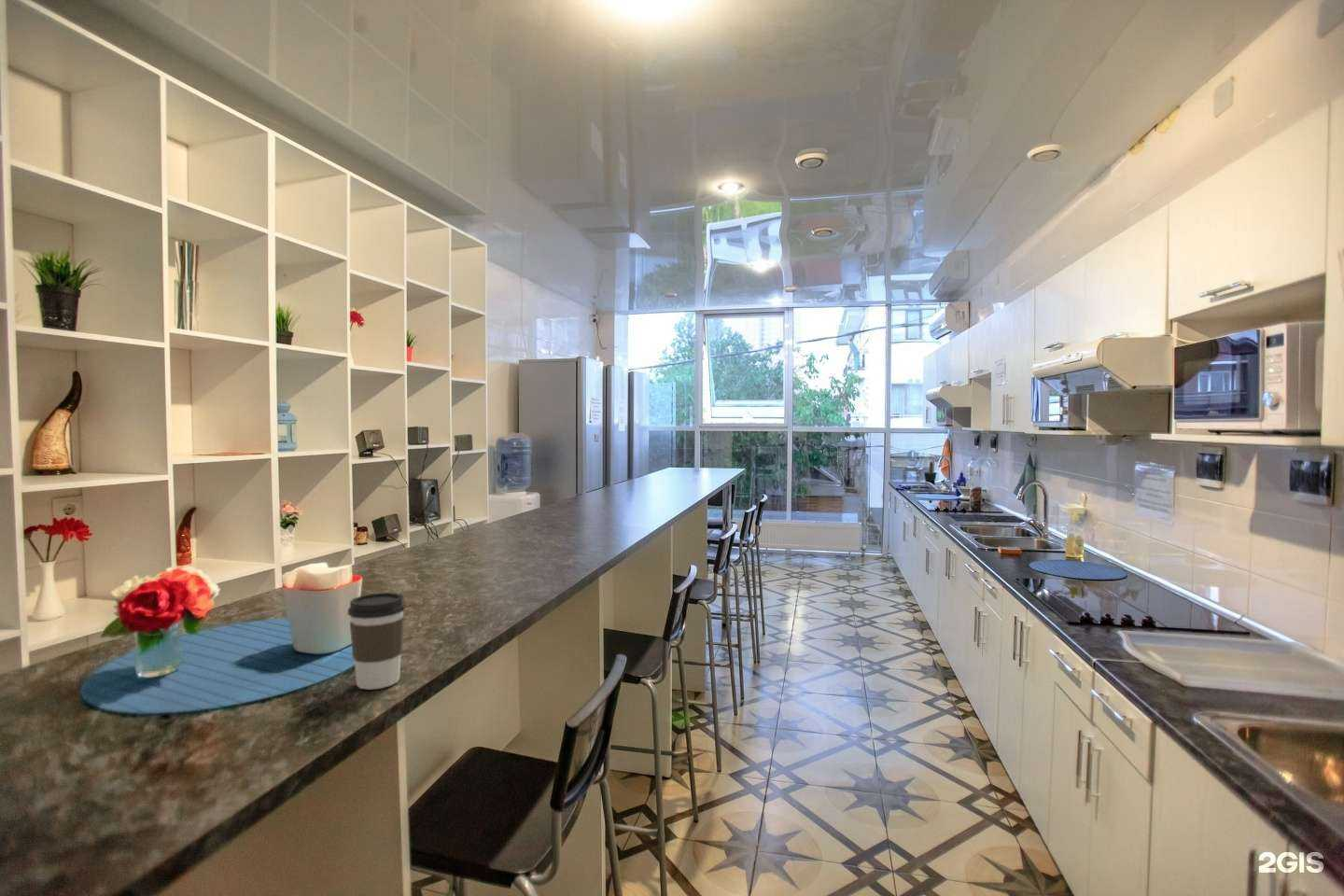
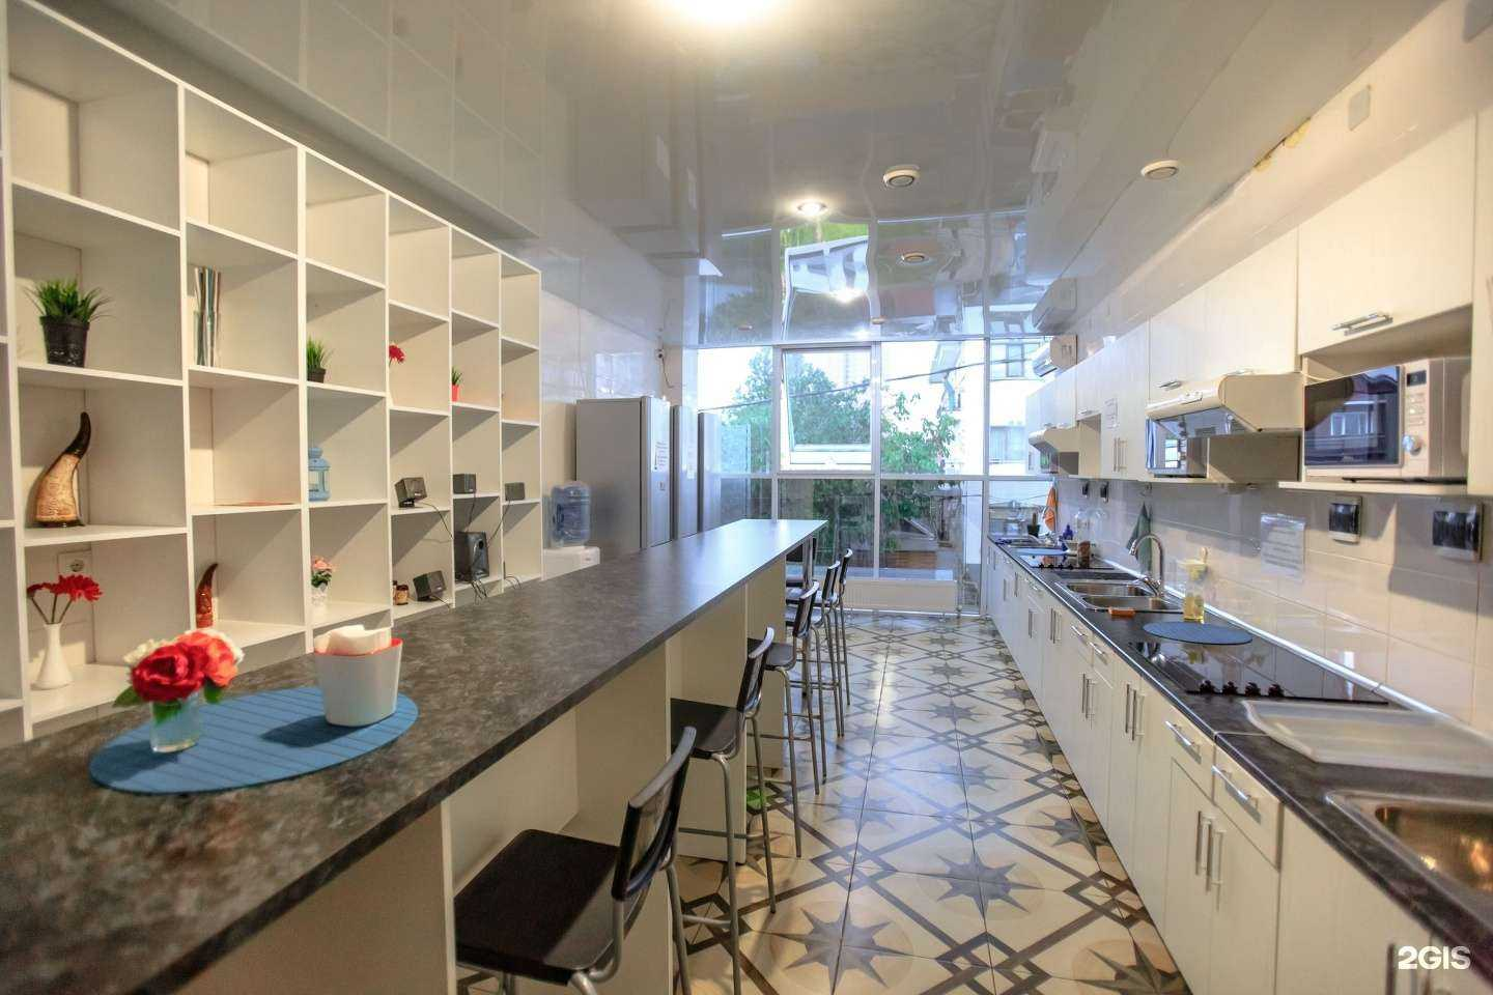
- coffee cup [347,592,407,691]
